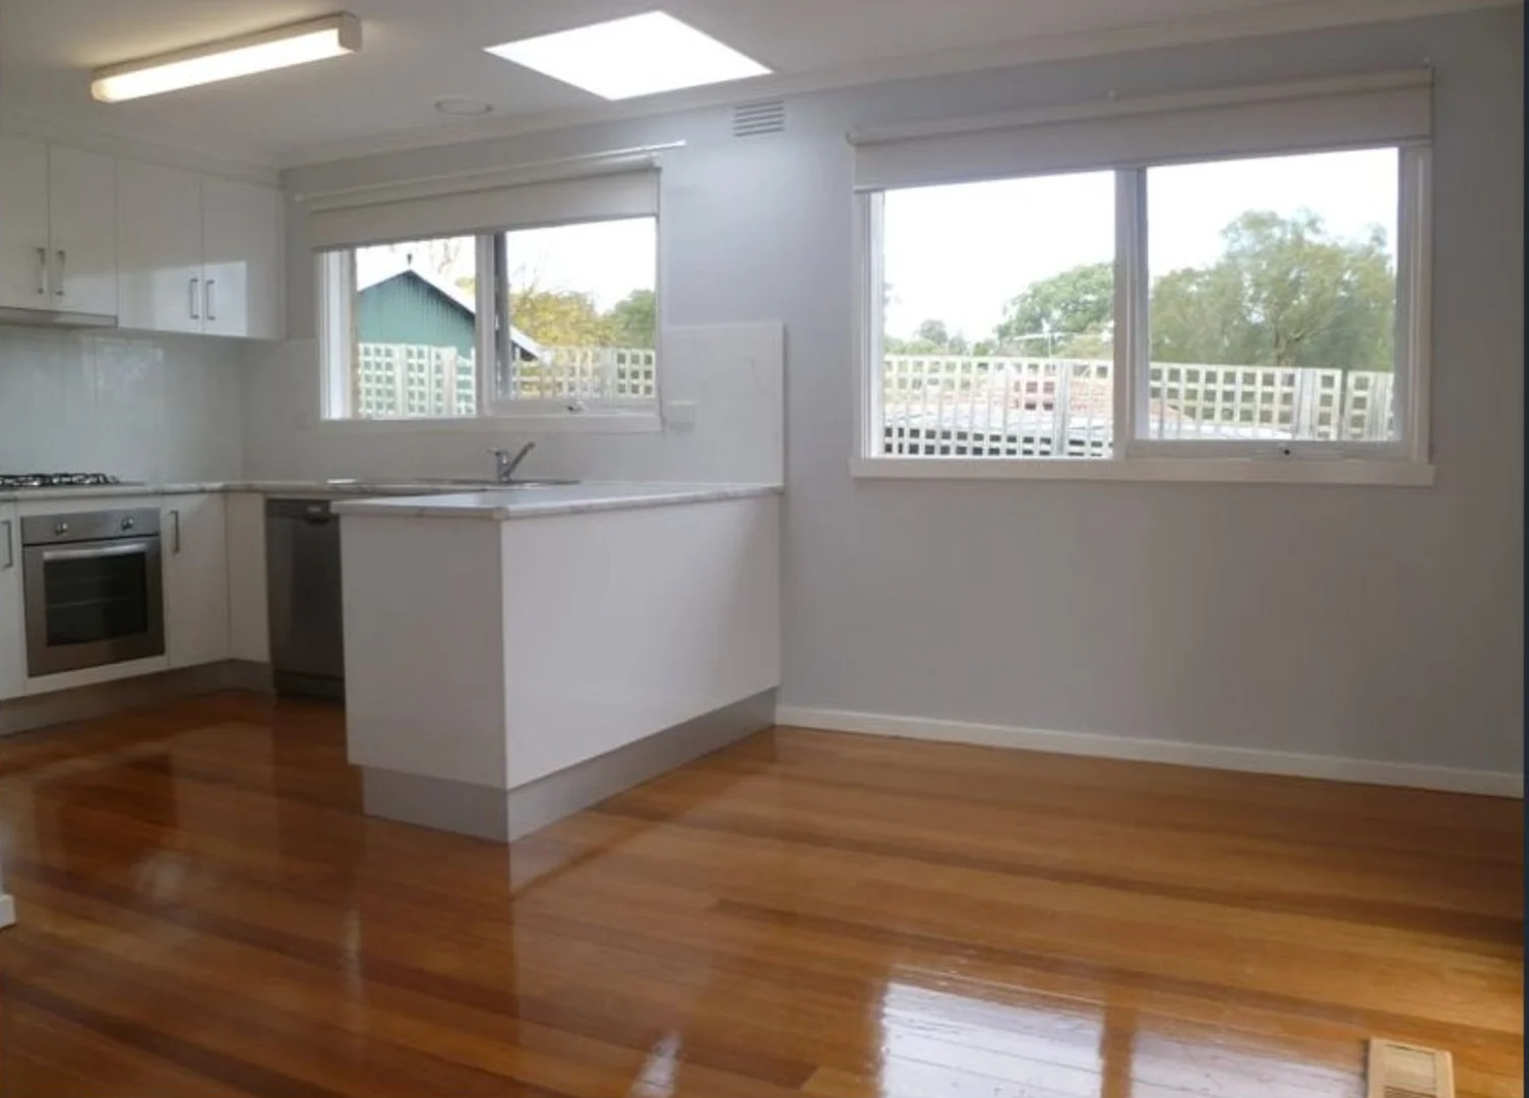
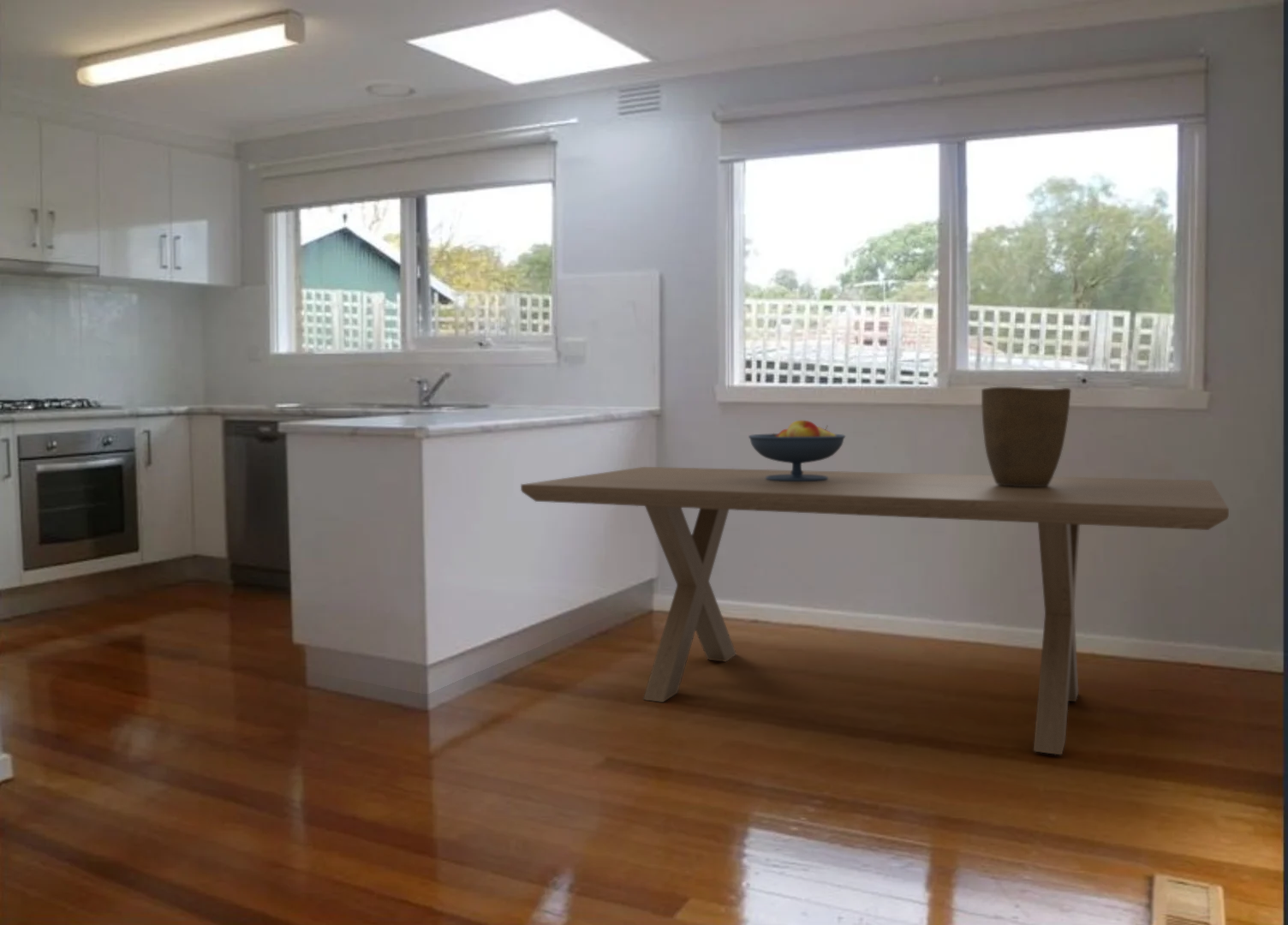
+ vase [981,386,1072,486]
+ dining table [520,466,1230,755]
+ fruit bowl [748,420,846,481]
